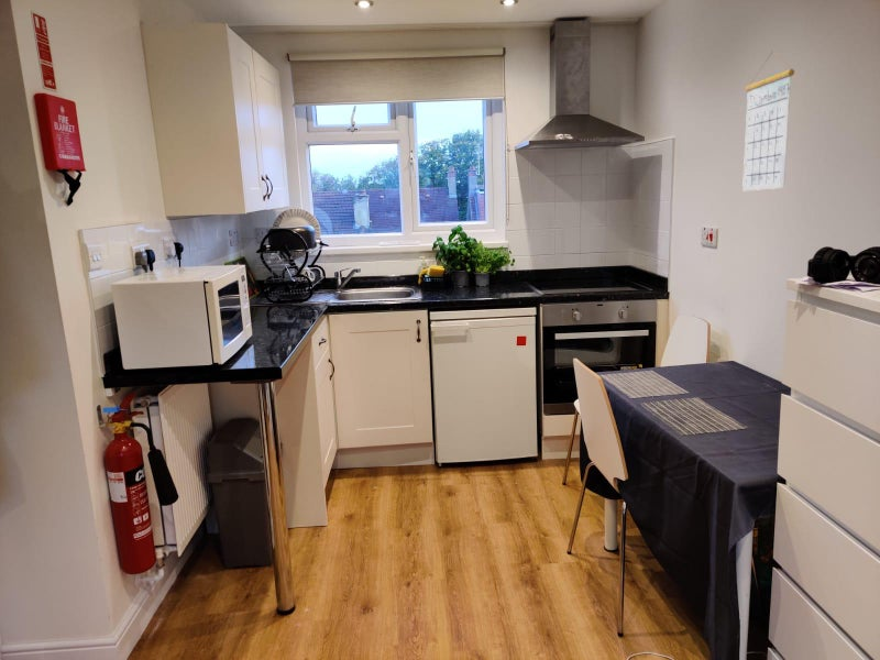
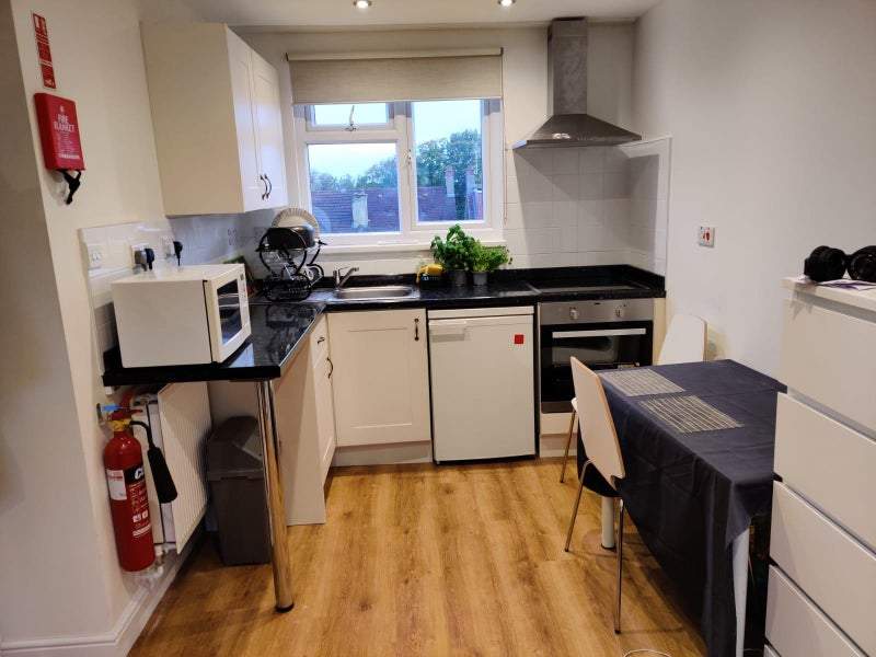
- calendar [741,50,795,191]
